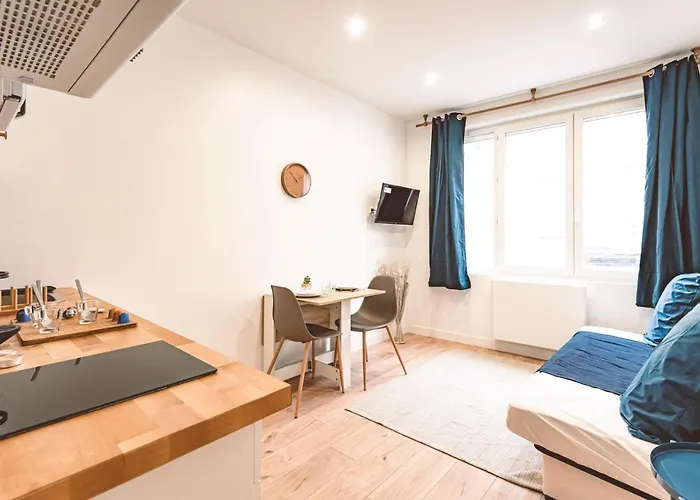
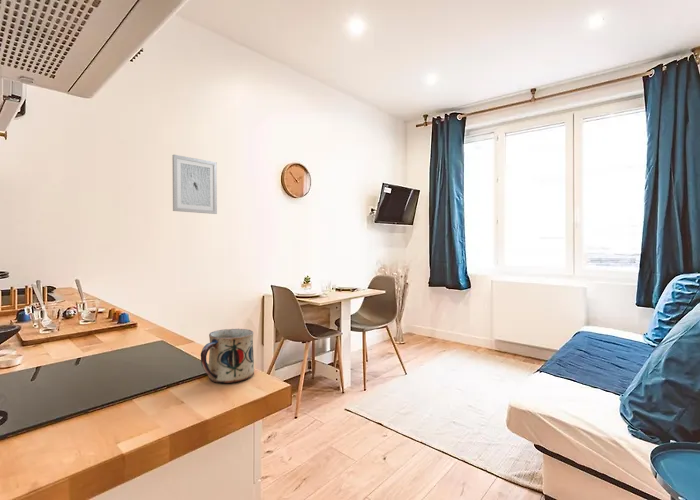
+ wall art [171,154,218,215]
+ mug [200,328,255,384]
